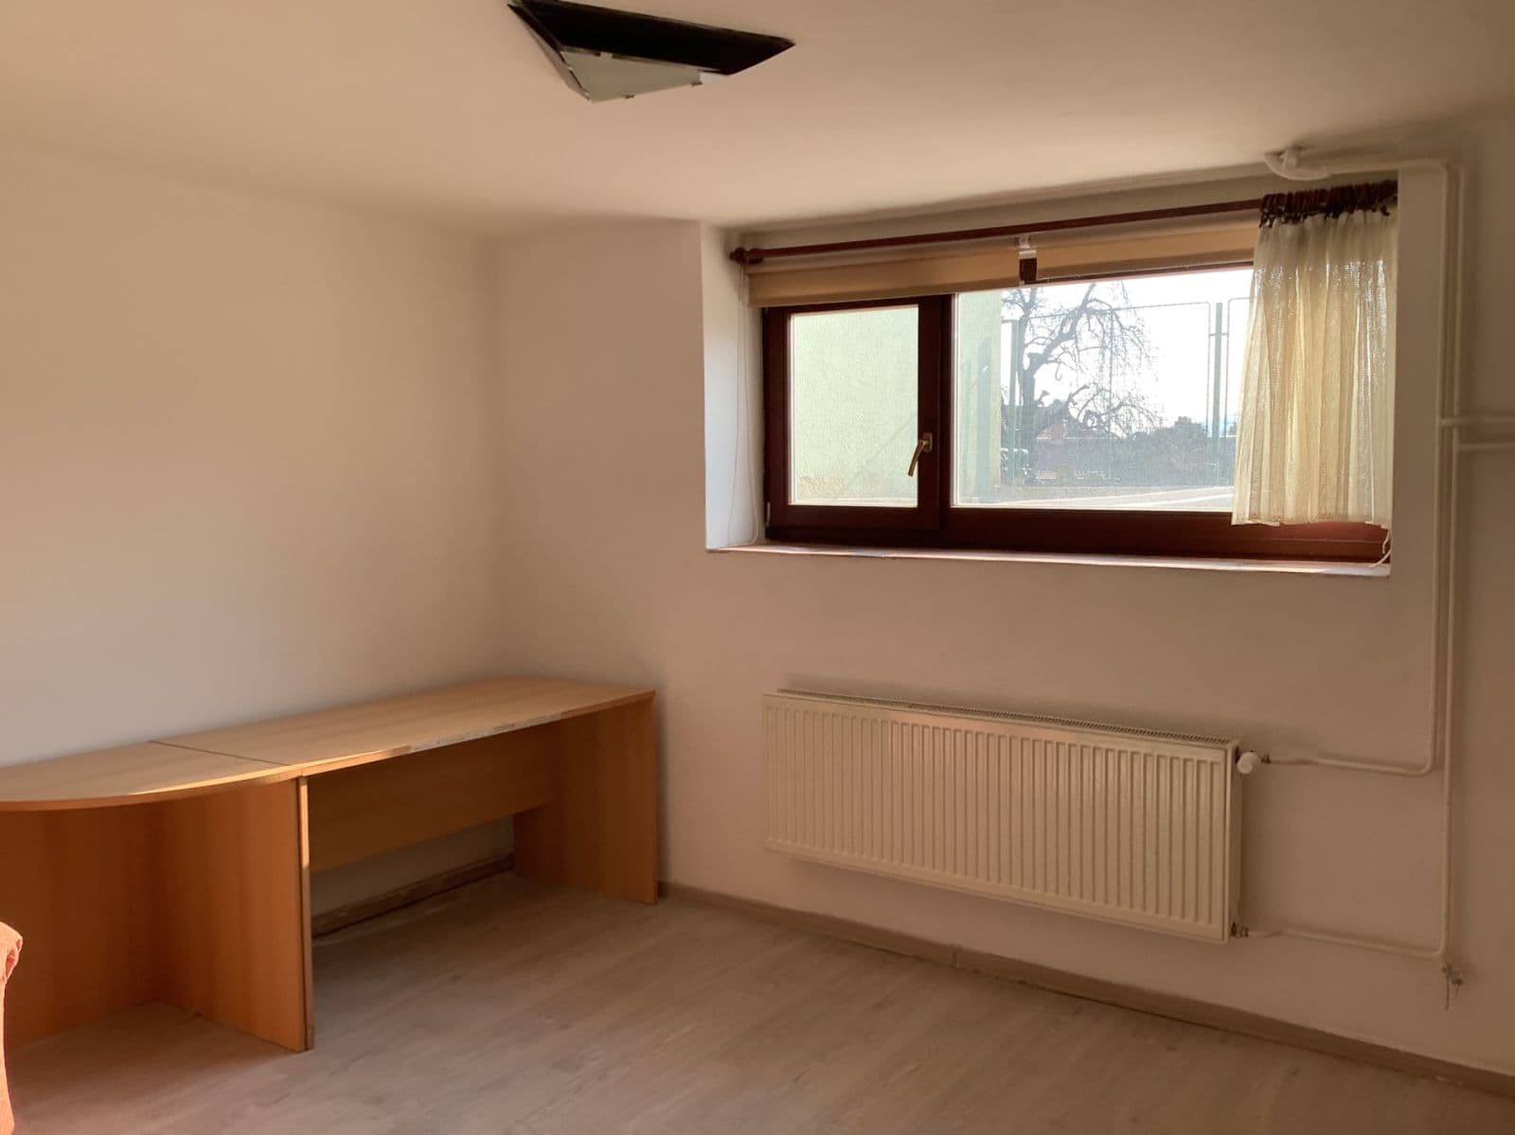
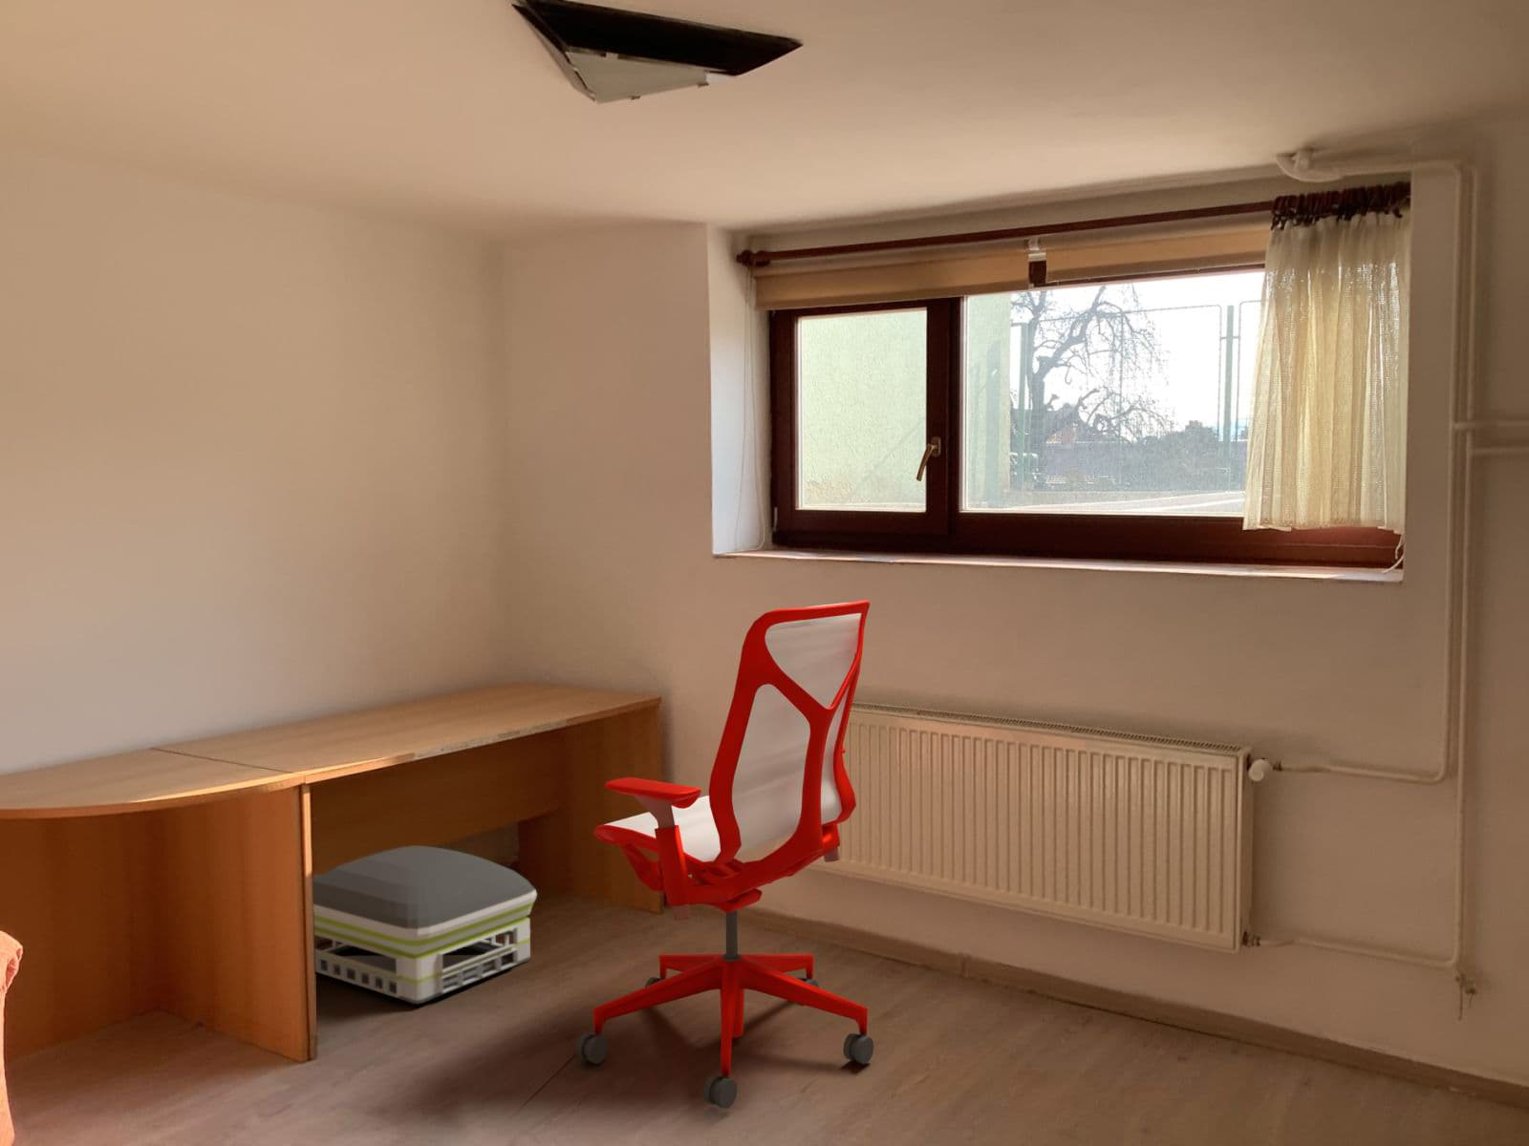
+ office chair [575,598,874,1110]
+ air purifier [313,845,538,1005]
